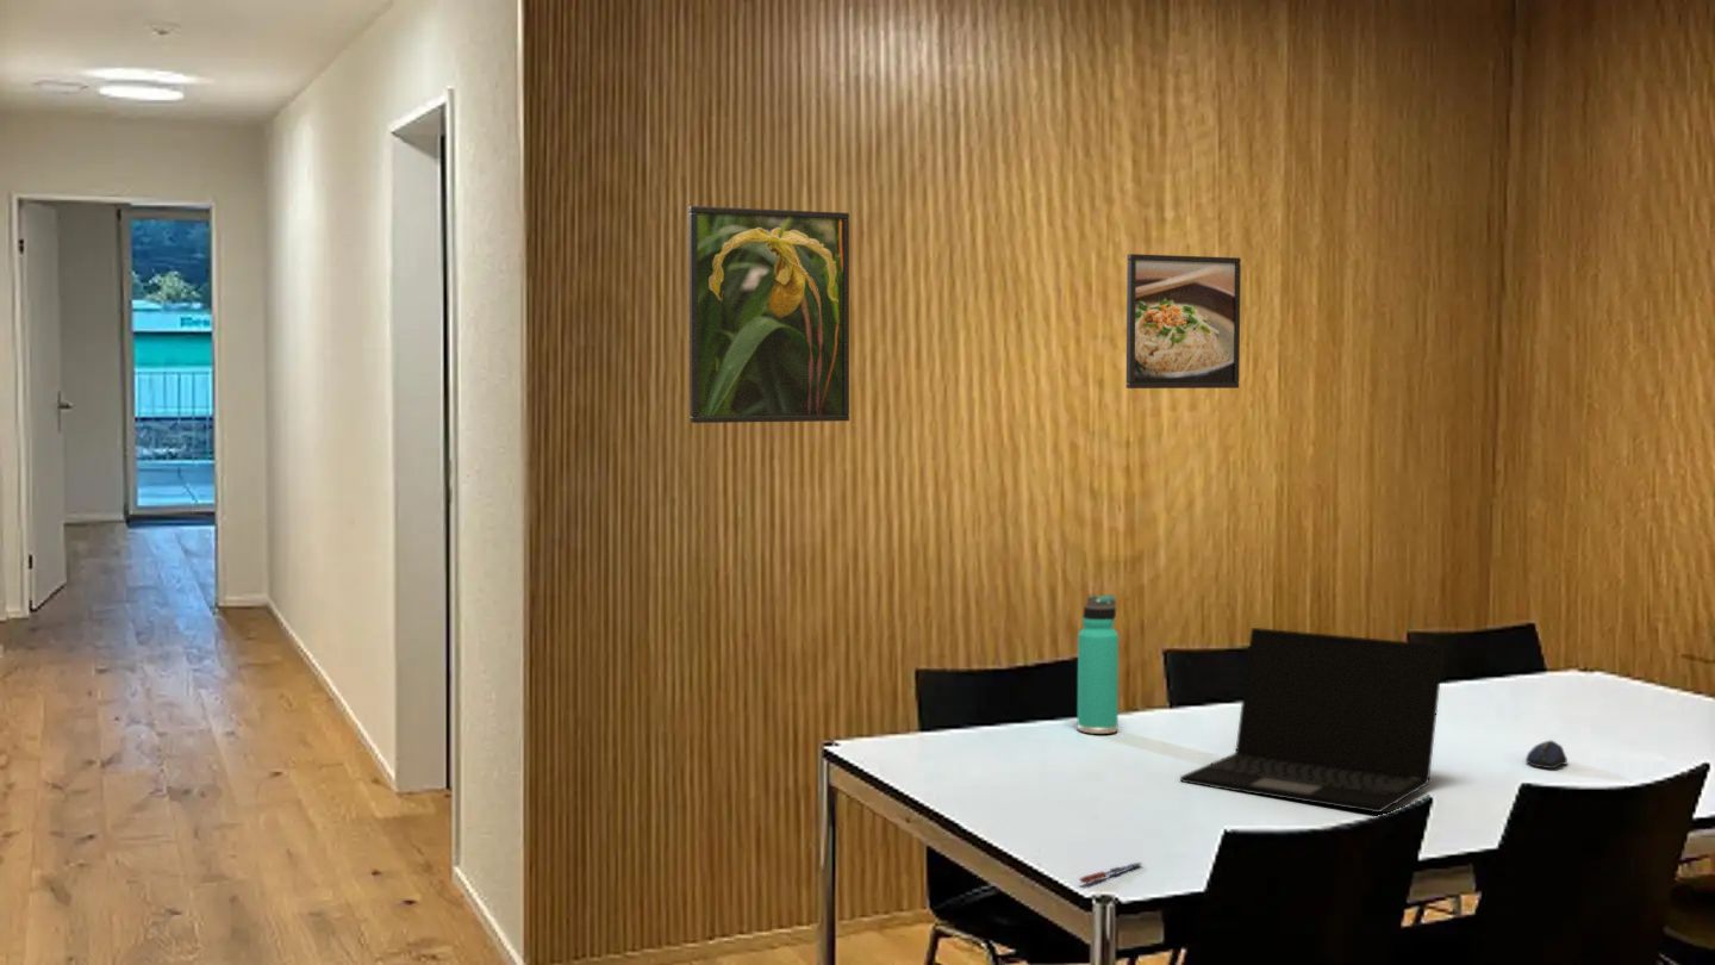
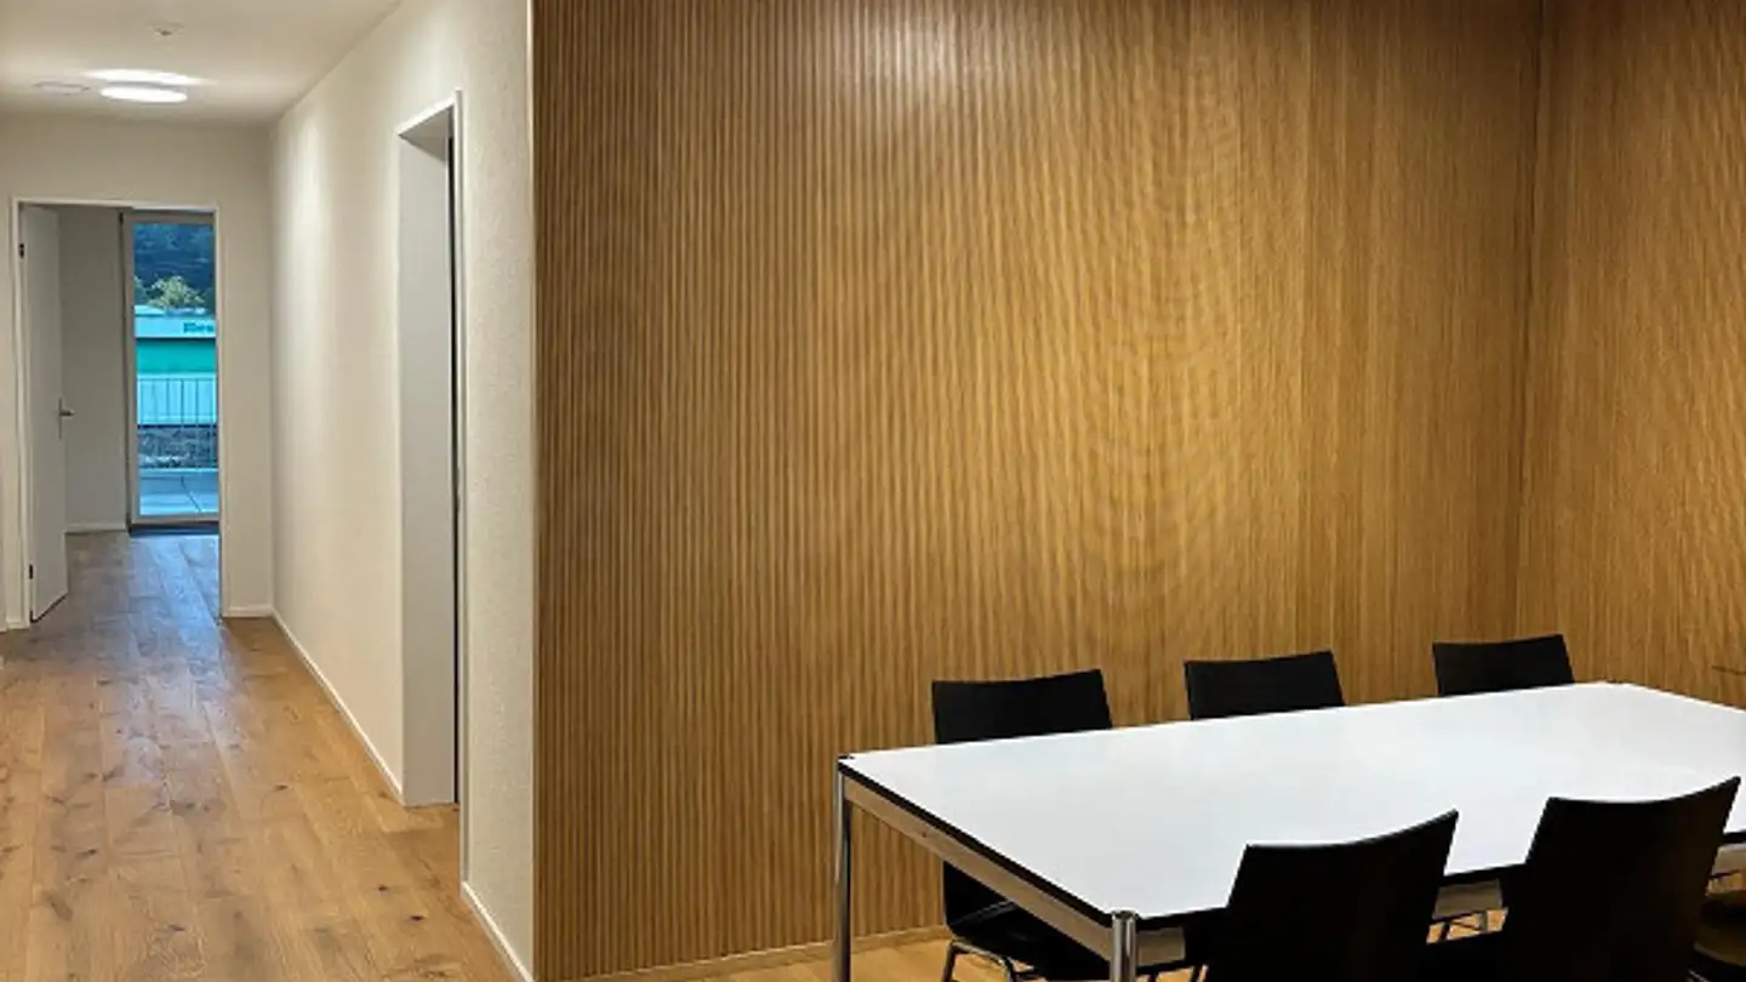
- thermos bottle [1077,593,1120,735]
- computer mouse [1524,740,1569,770]
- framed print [687,205,850,424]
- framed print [1125,253,1242,390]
- laptop [1179,627,1446,814]
- pen [1078,861,1145,884]
